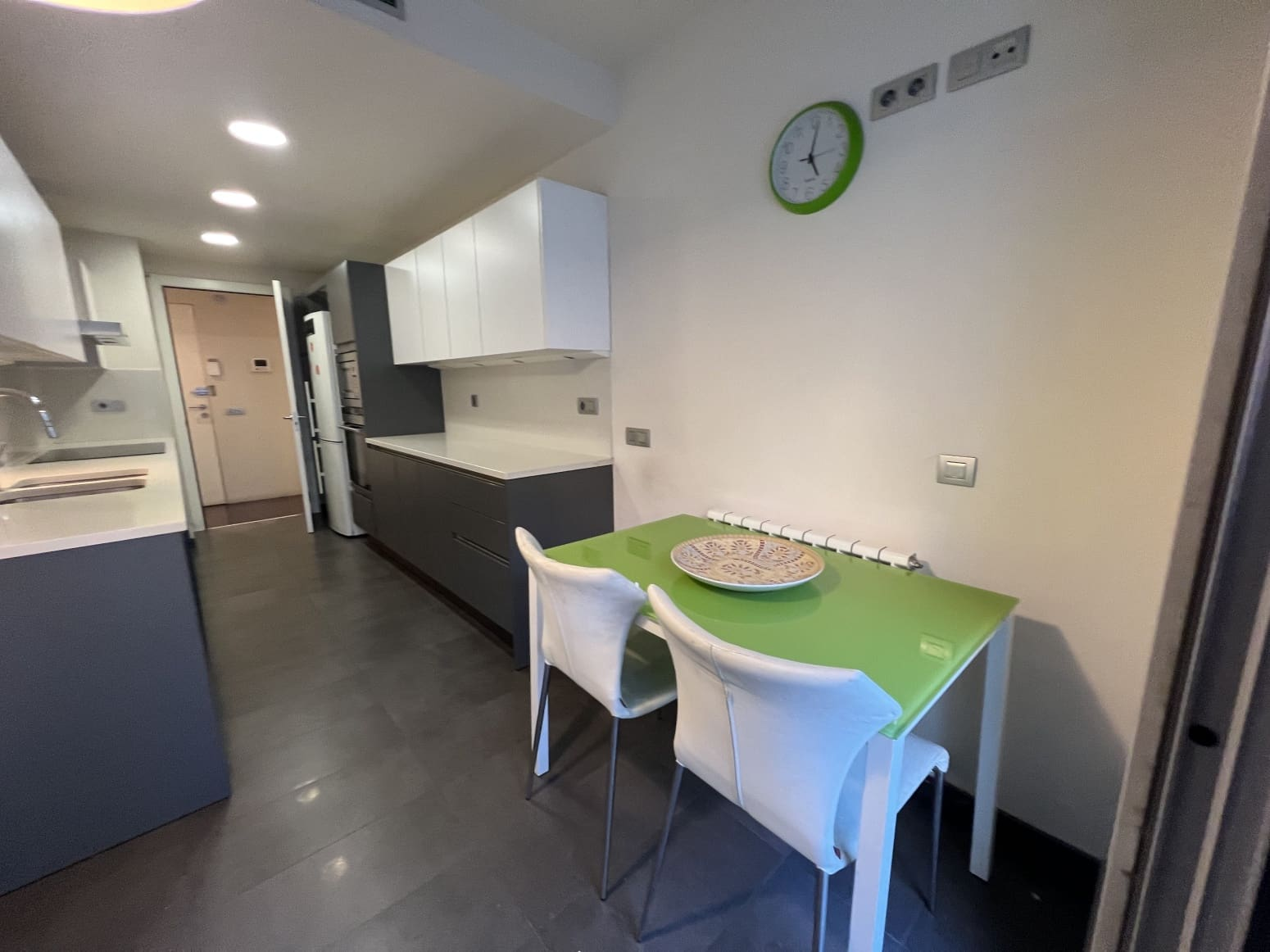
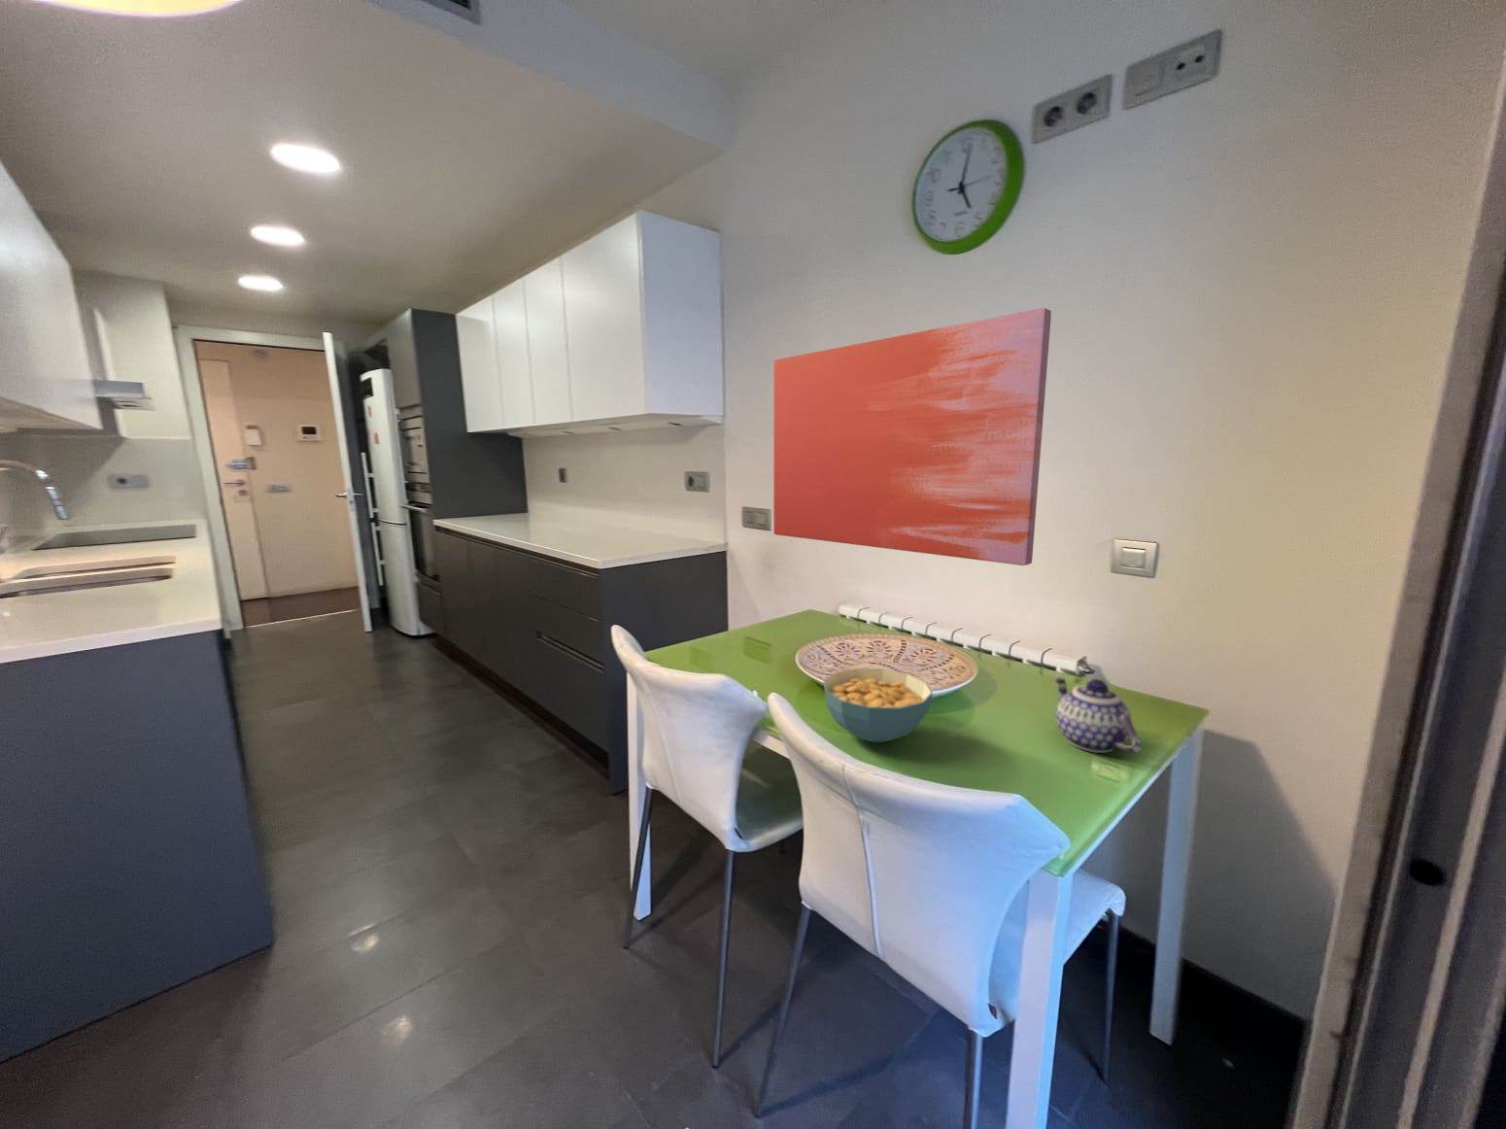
+ wall art [772,307,1052,567]
+ cereal bowl [823,668,933,744]
+ teapot [1052,675,1143,754]
